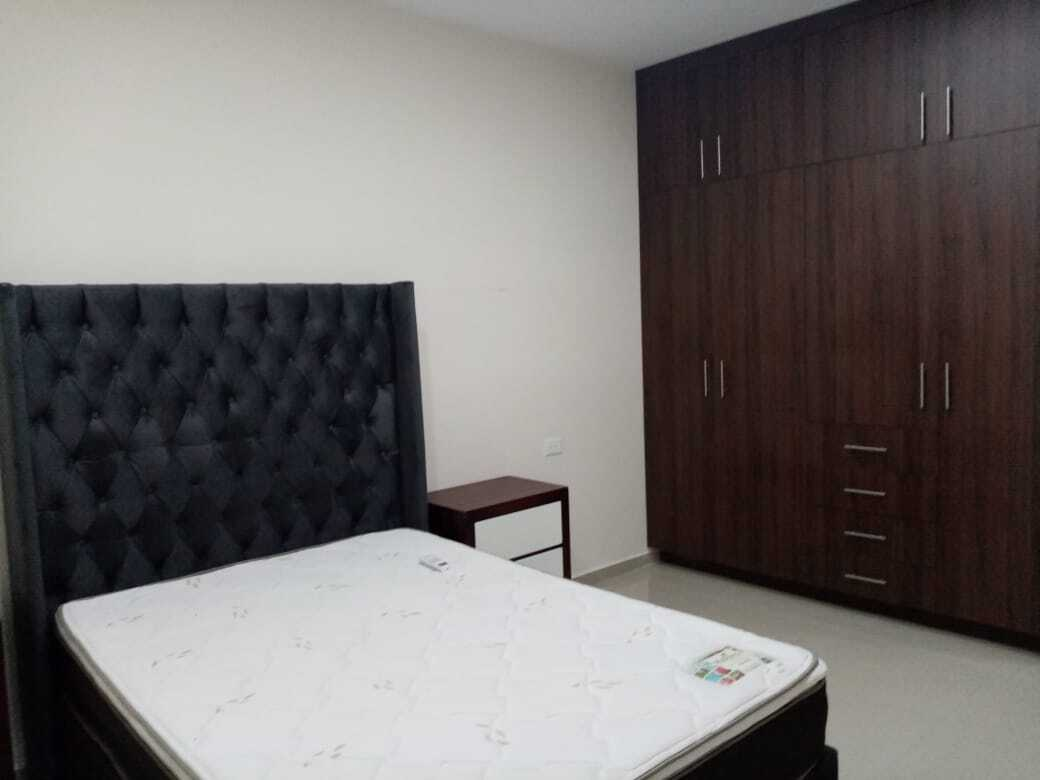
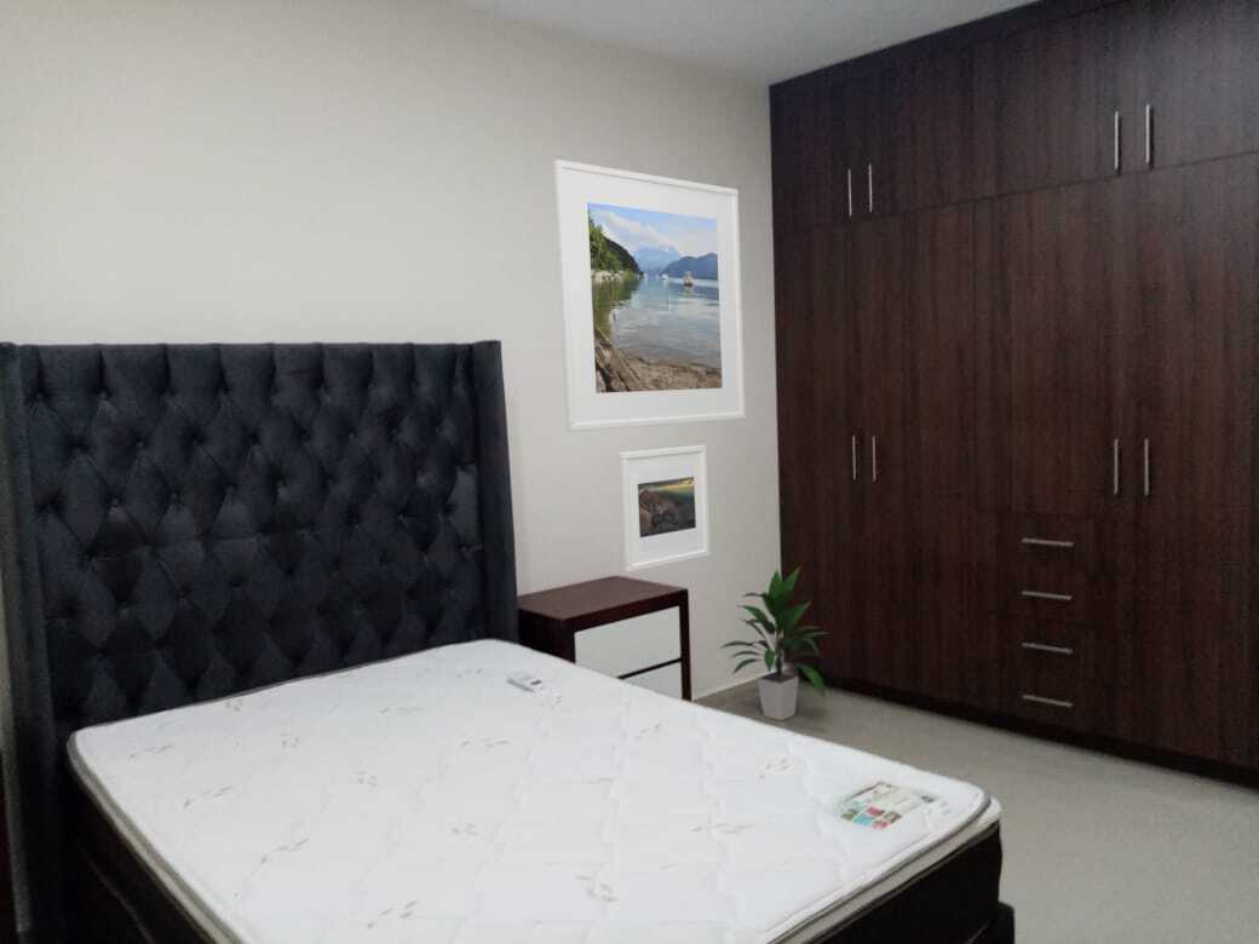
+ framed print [617,444,712,574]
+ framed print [552,159,747,433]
+ indoor plant [715,565,827,721]
